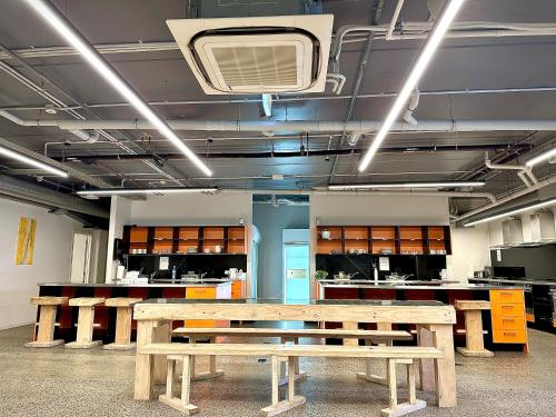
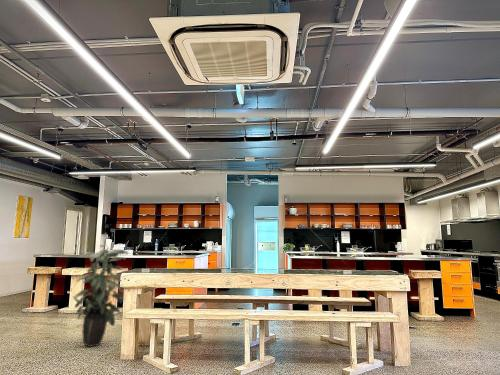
+ indoor plant [72,243,130,348]
